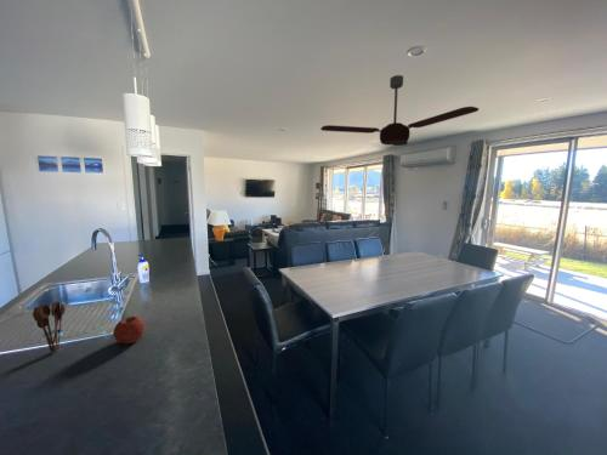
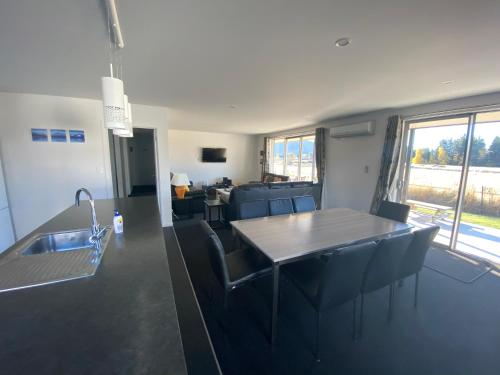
- fruit [112,315,146,345]
- ceiling fan [319,74,480,147]
- utensil holder [32,300,67,354]
